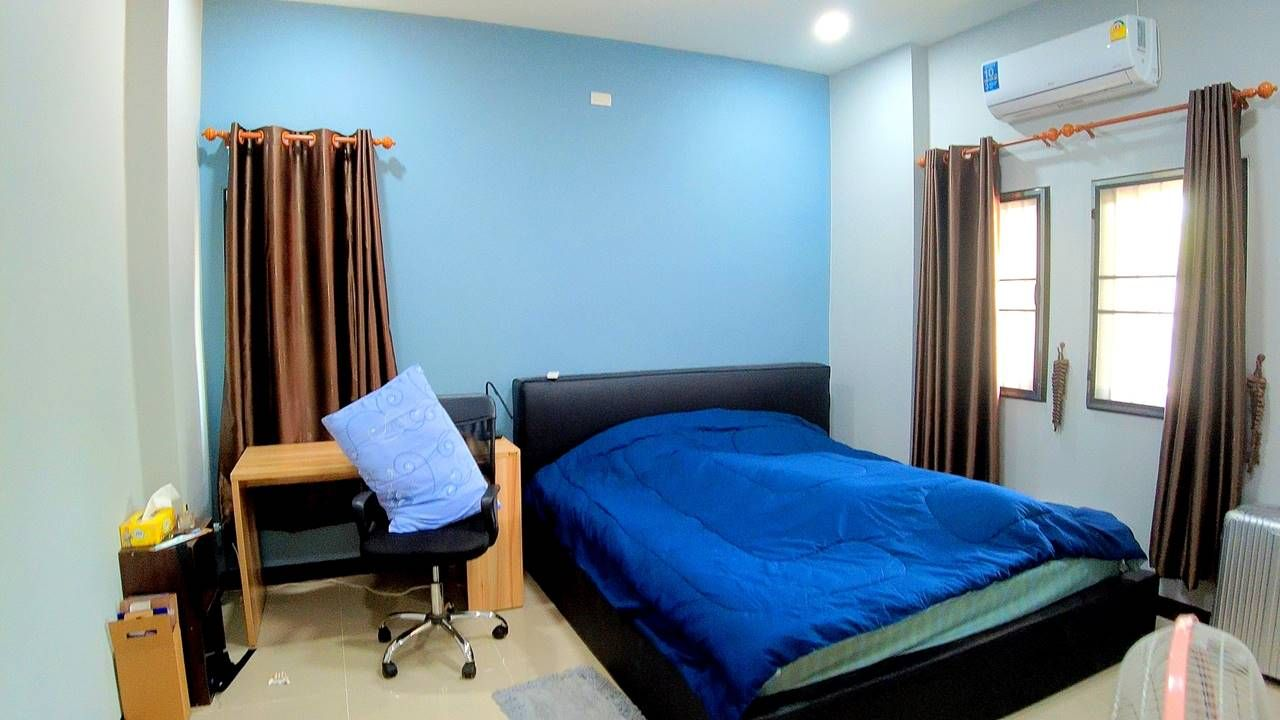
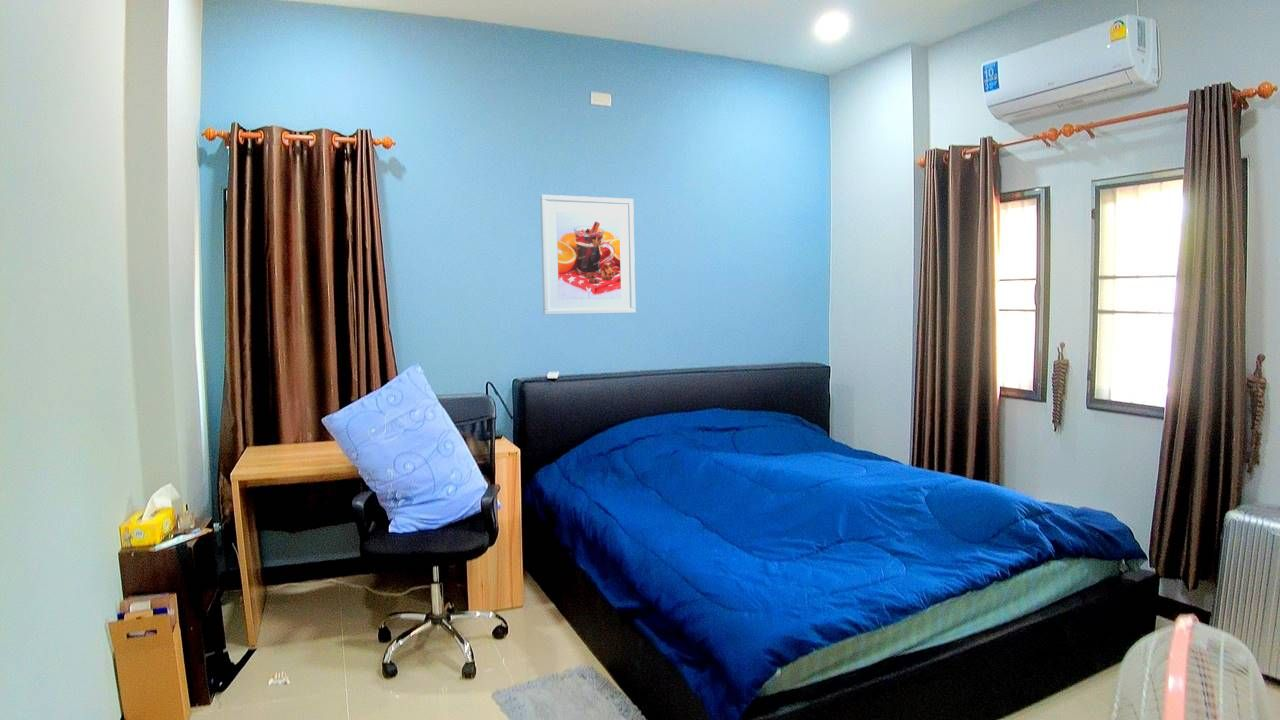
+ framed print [539,194,636,316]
